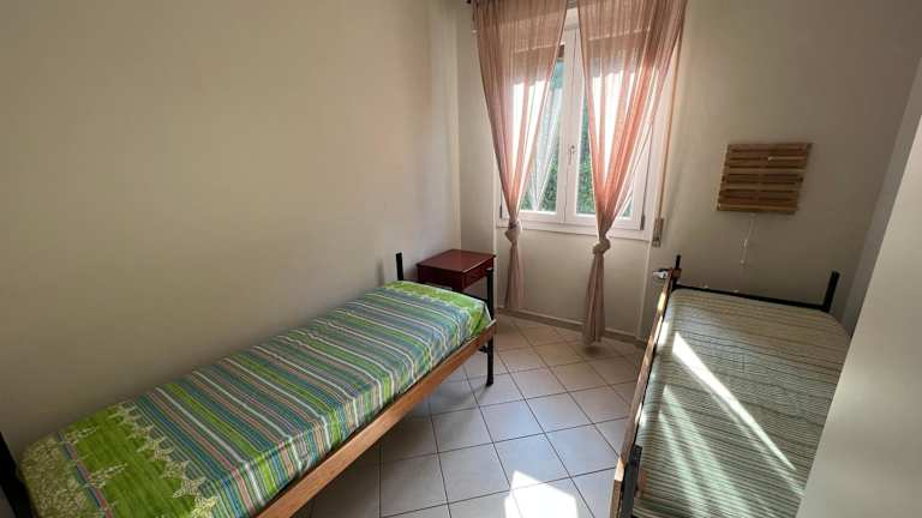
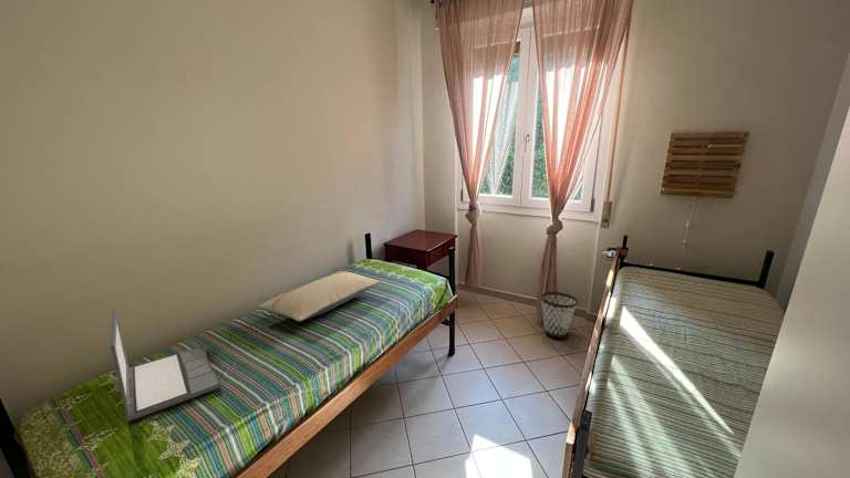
+ pillow [258,270,381,323]
+ wastebasket [540,291,579,340]
+ laptop [110,308,220,423]
